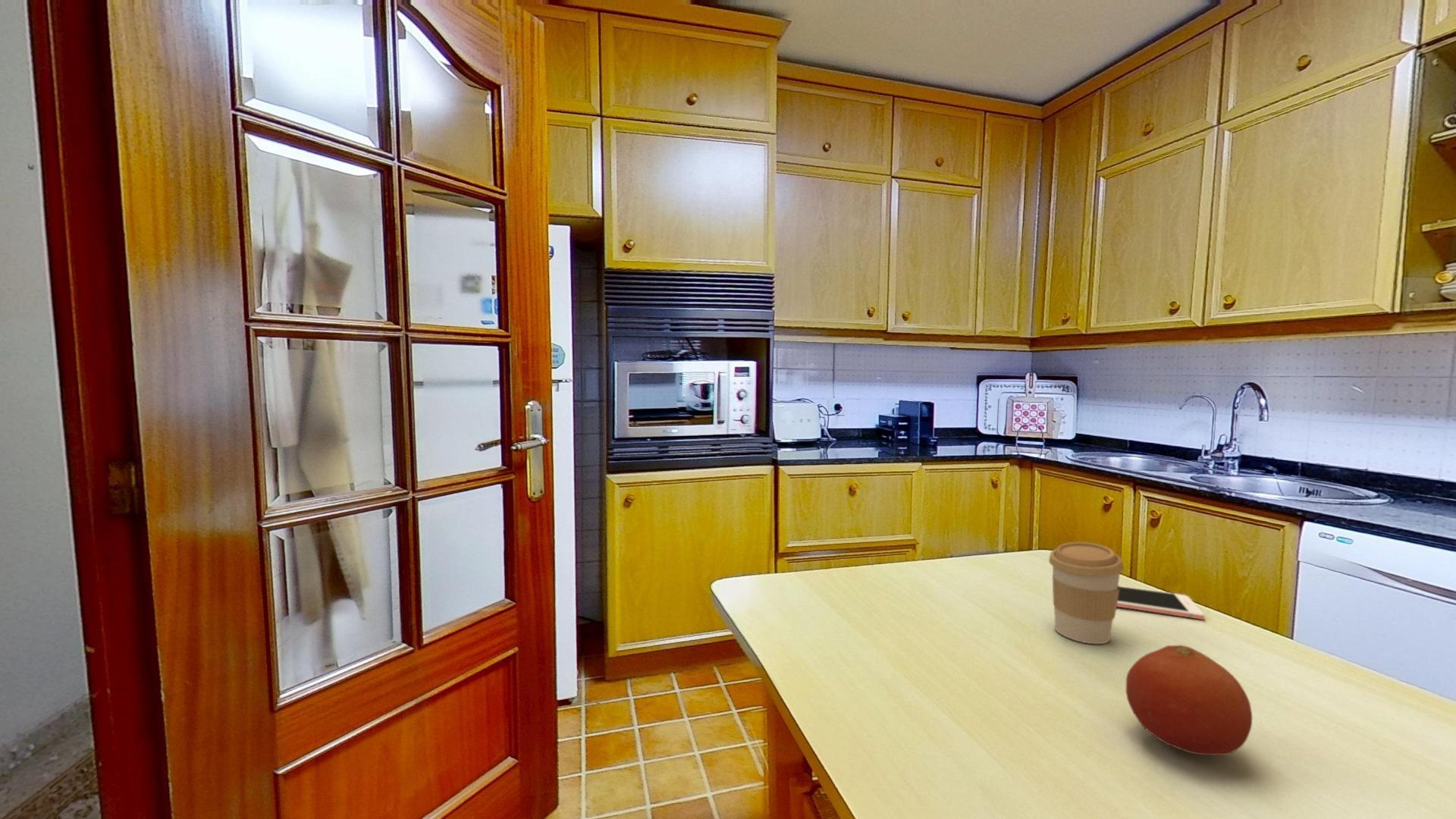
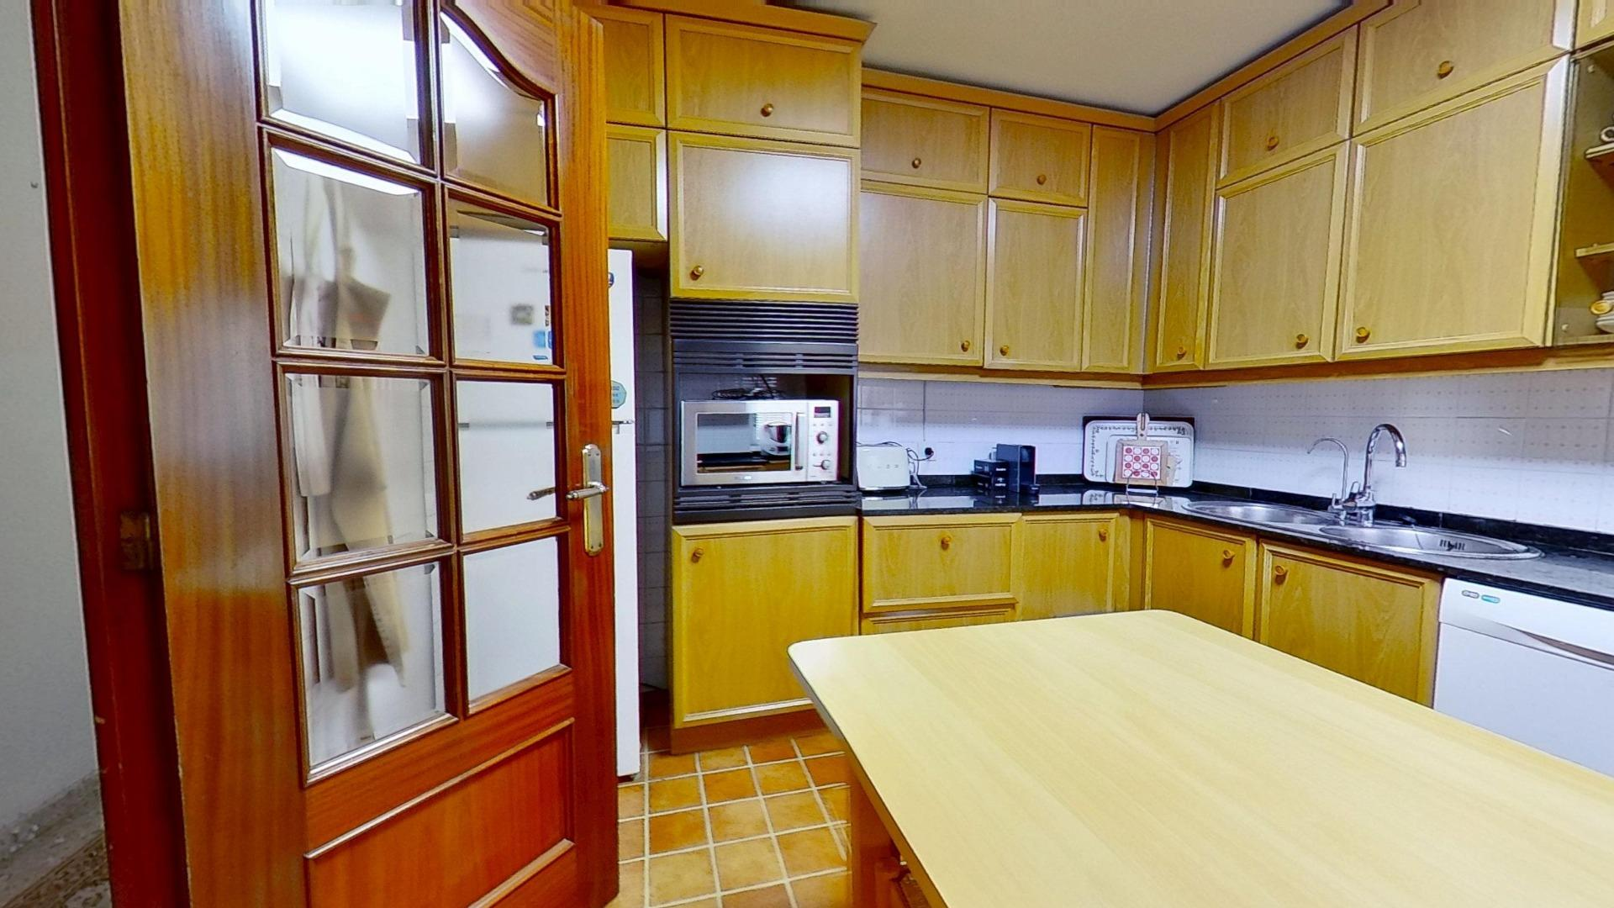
- coffee cup [1048,541,1125,645]
- fruit [1125,644,1253,756]
- cell phone [1117,585,1205,620]
